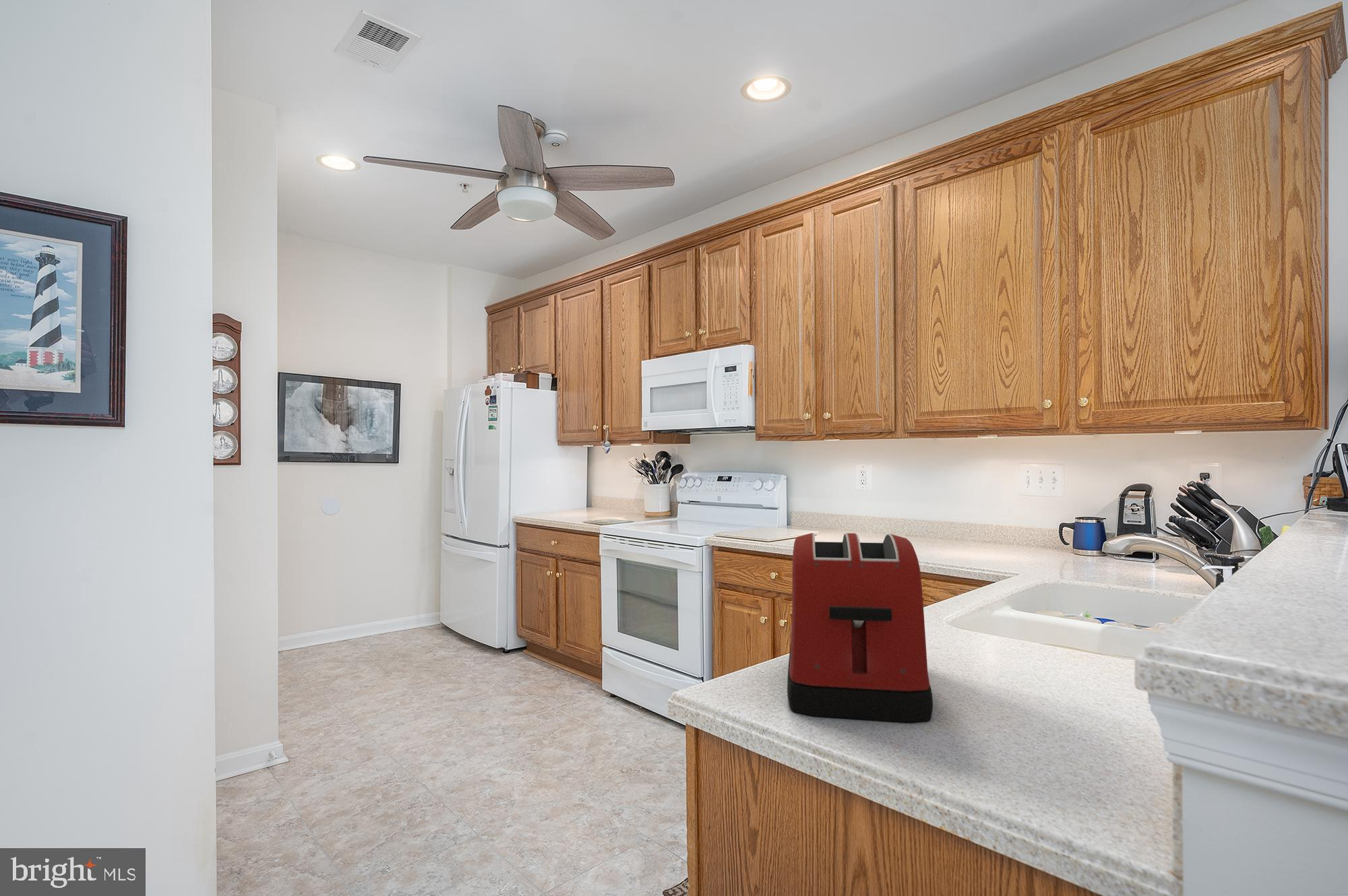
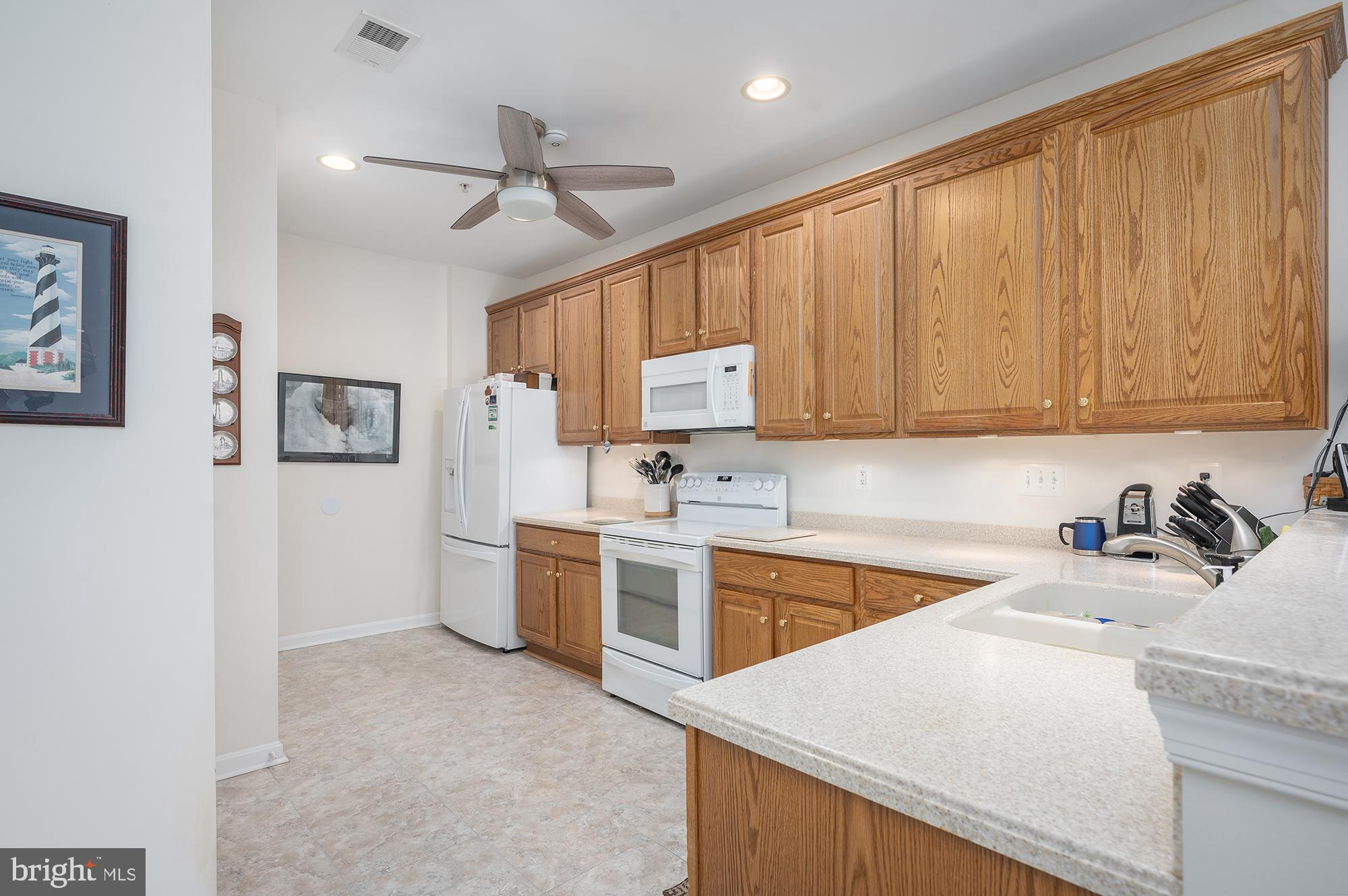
- toaster [787,532,933,724]
